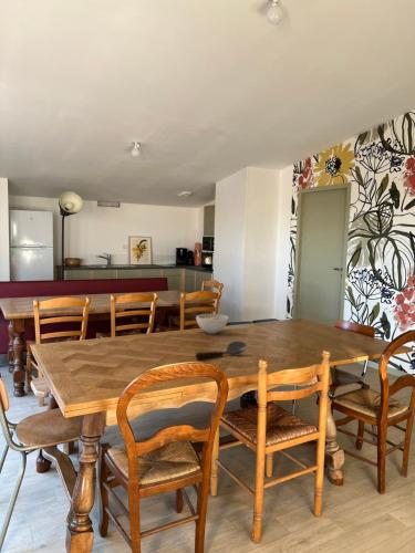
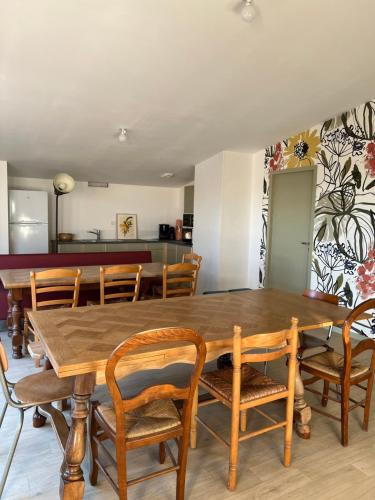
- bowl [195,313,229,335]
- spoon [195,341,248,361]
